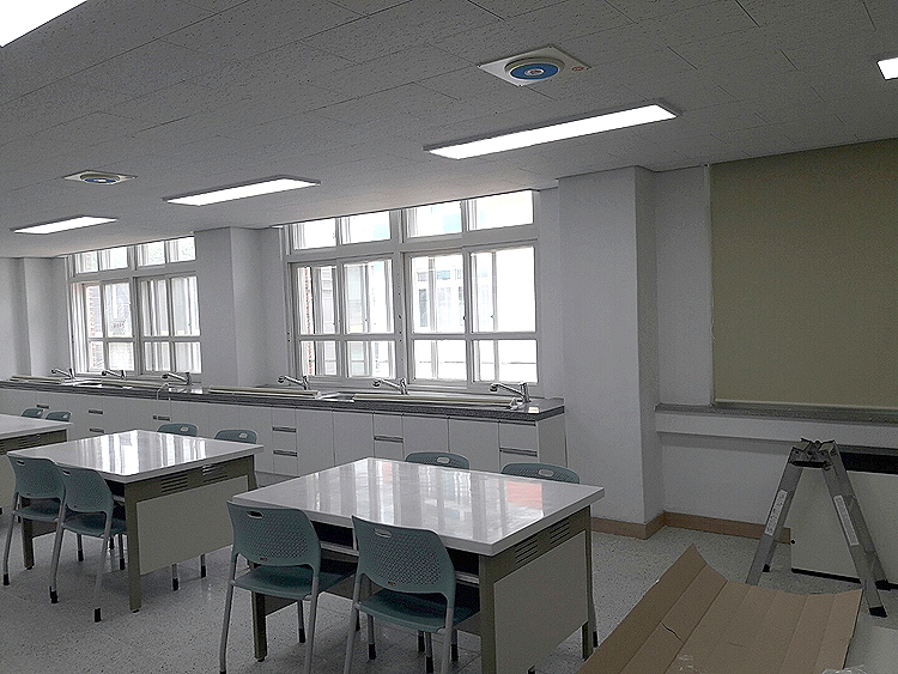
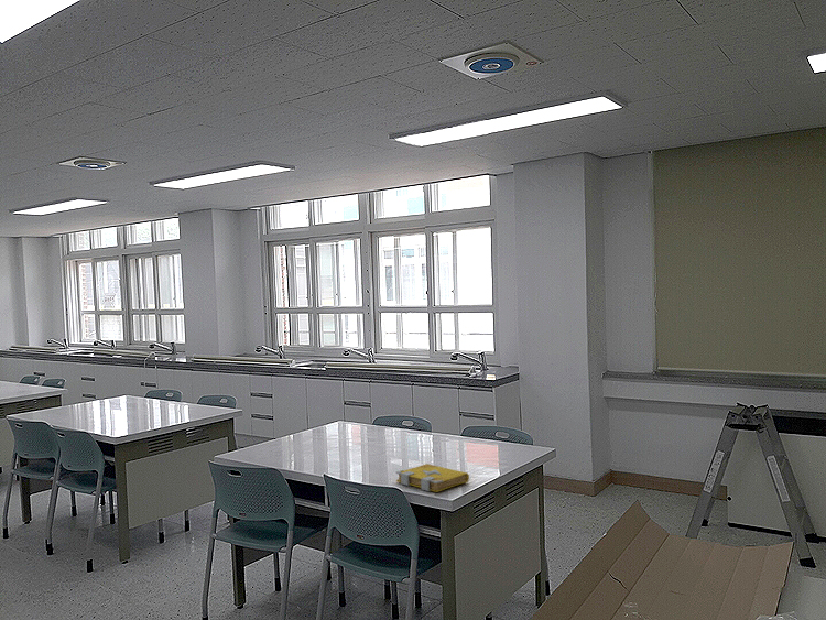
+ spell book [395,463,470,493]
